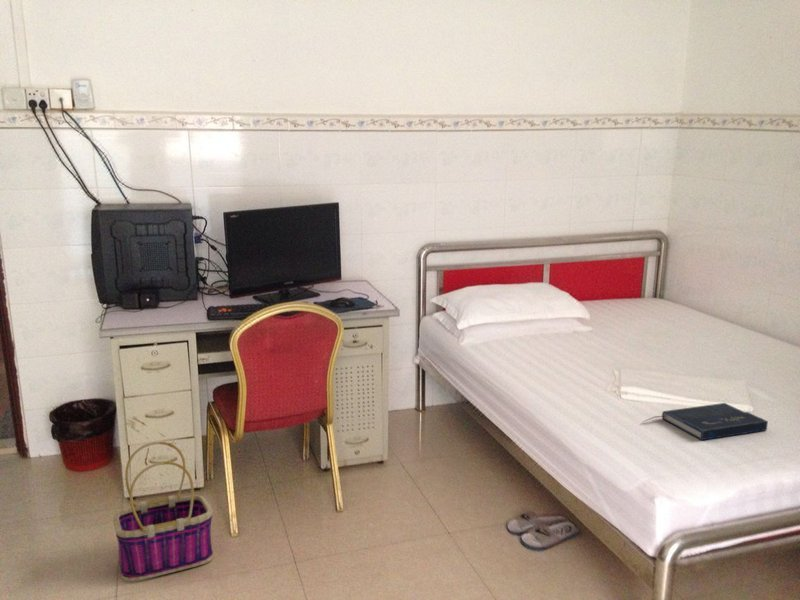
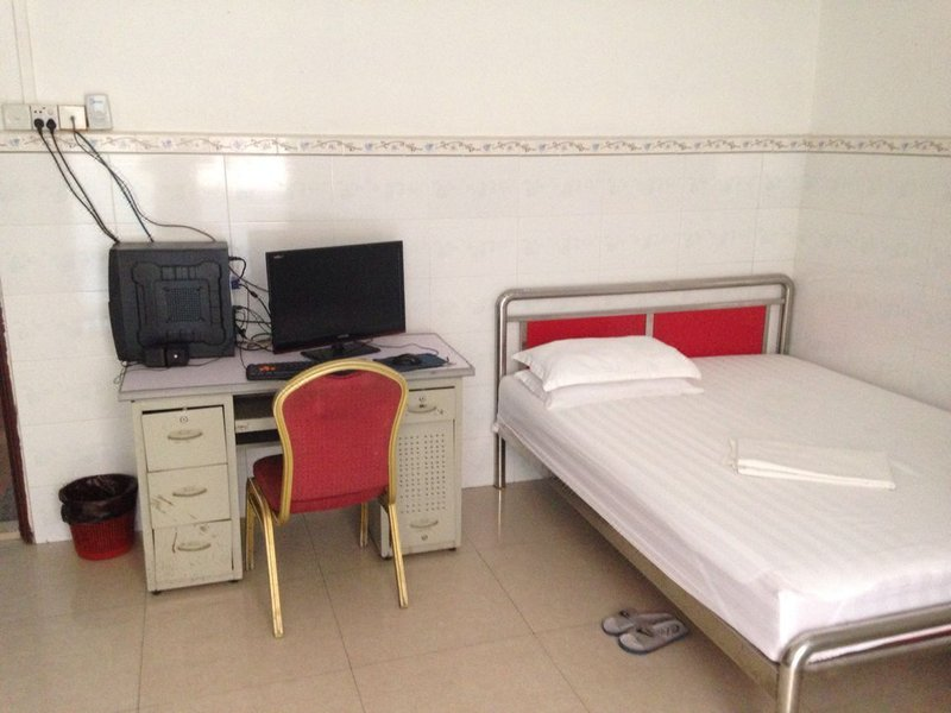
- book [641,402,769,441]
- basket [112,441,214,582]
